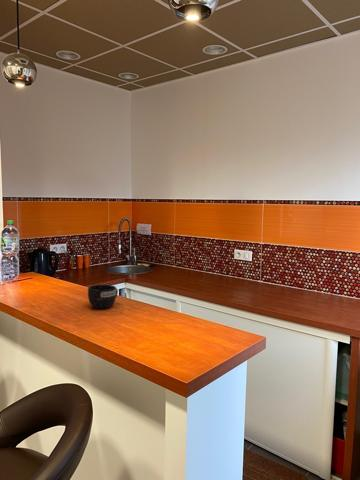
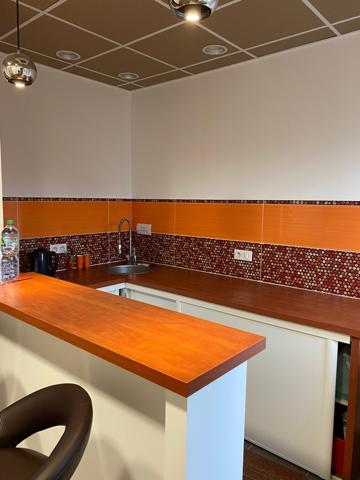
- mug [87,284,119,309]
